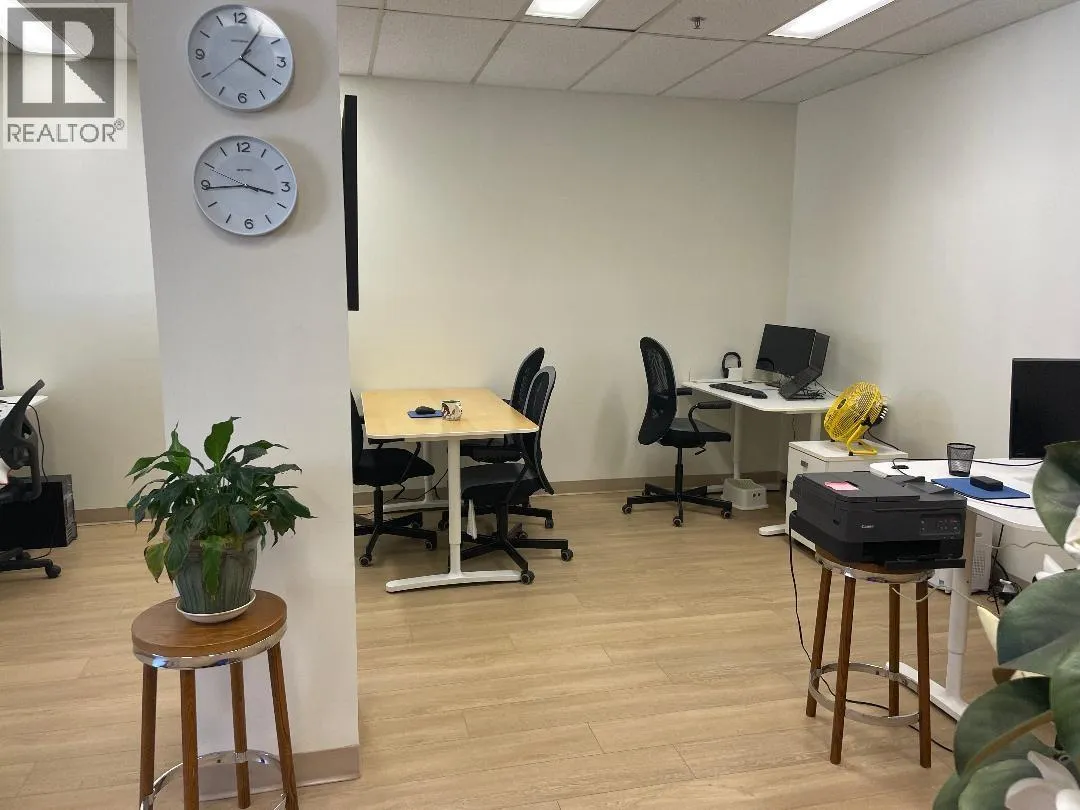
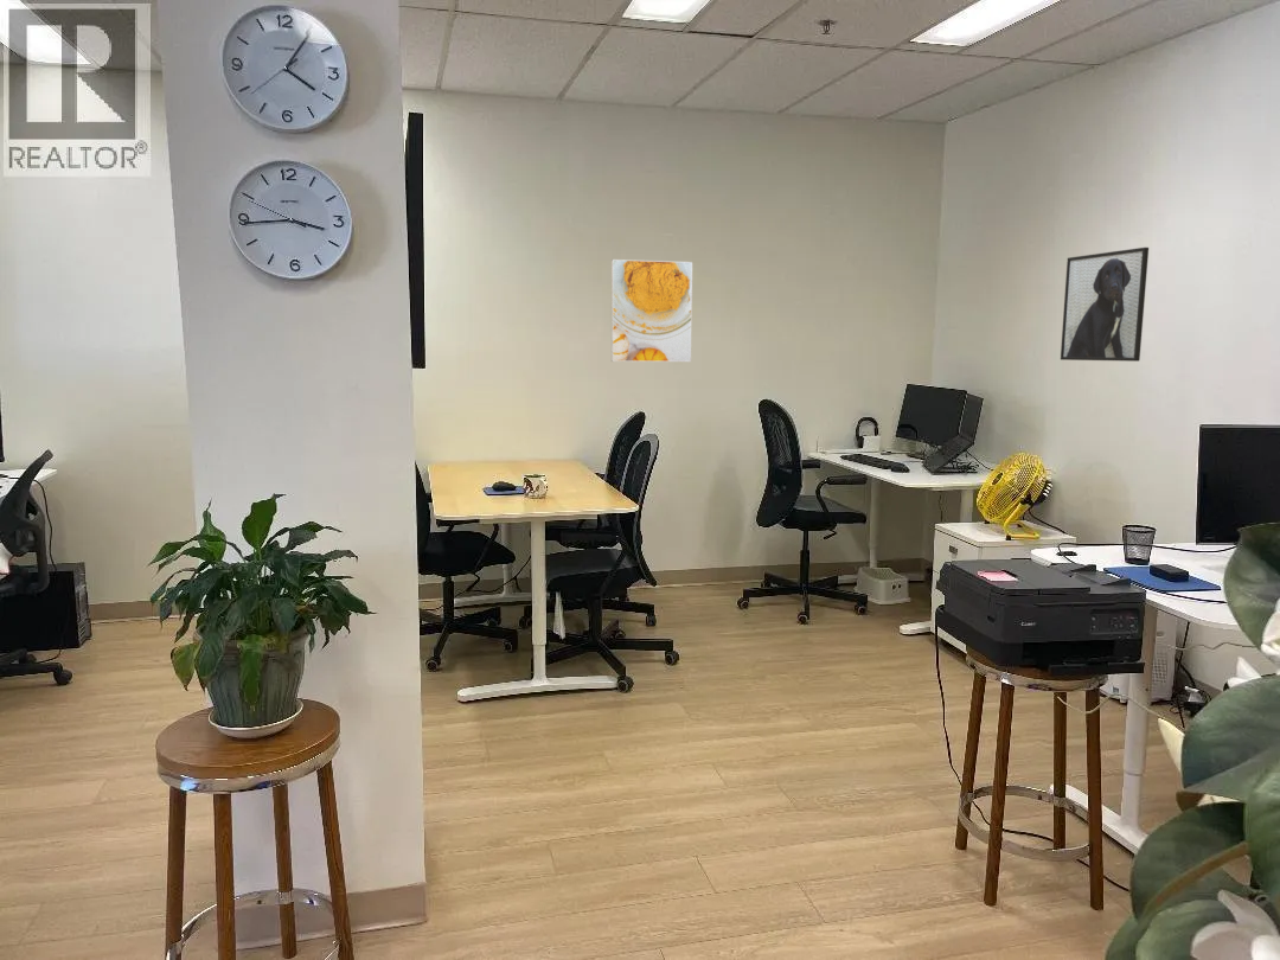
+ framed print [610,258,693,363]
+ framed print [1060,247,1150,363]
